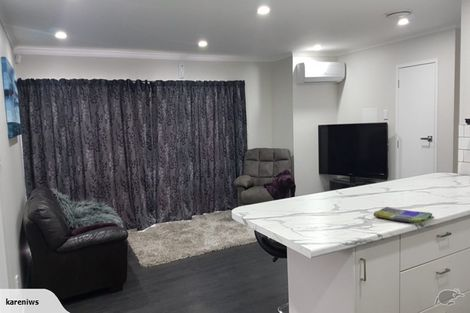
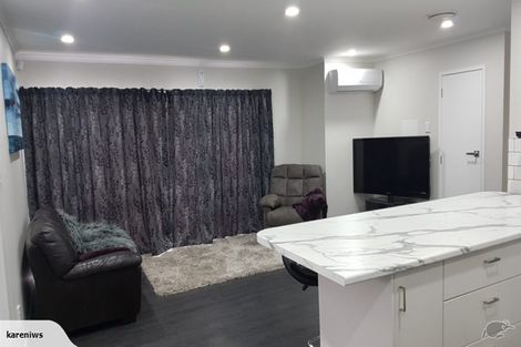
- dish towel [373,206,435,224]
